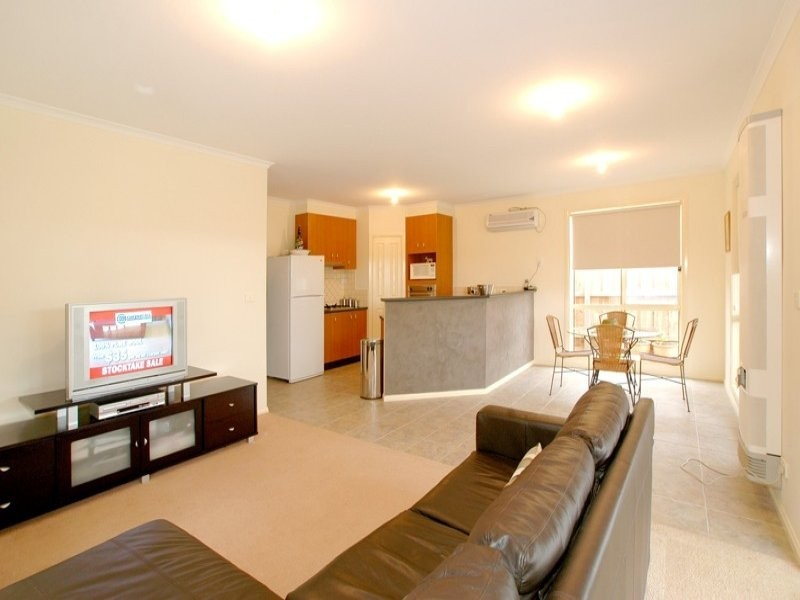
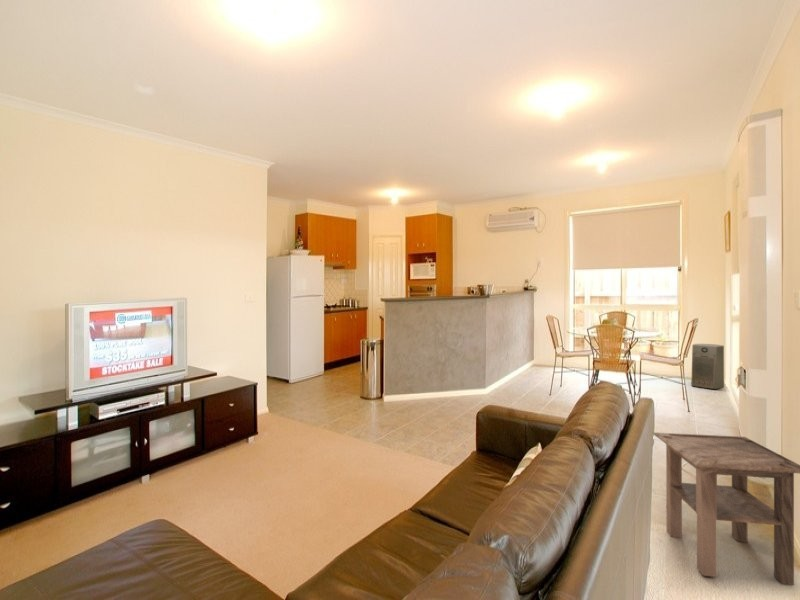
+ fan [690,343,725,390]
+ side table [653,432,800,586]
